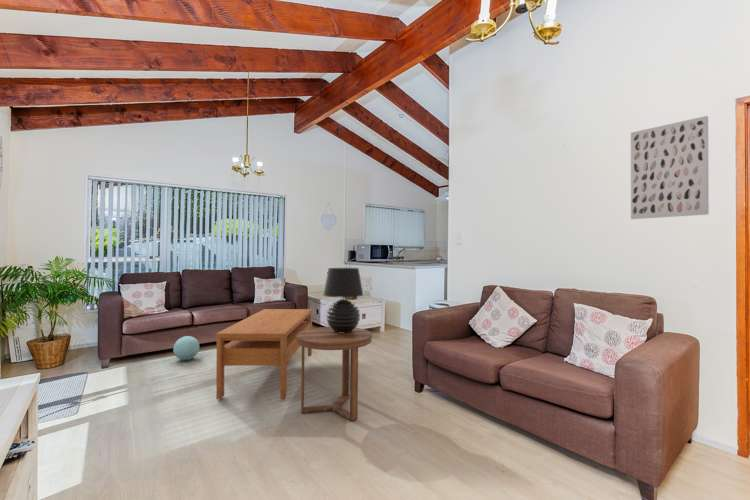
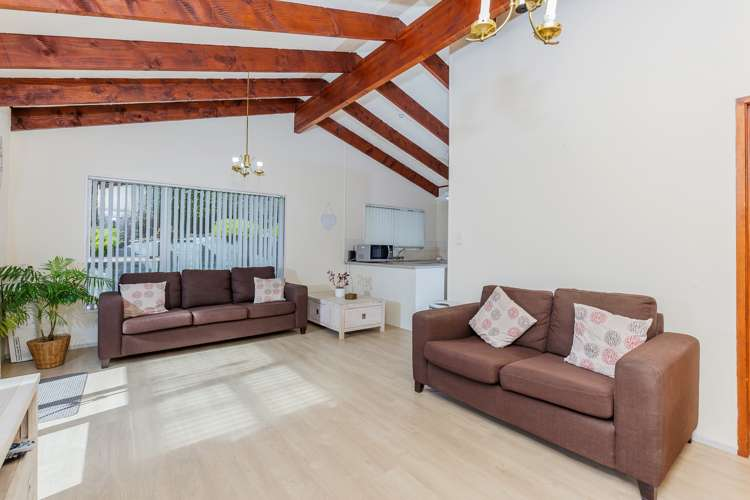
- side table [297,326,373,422]
- coffee table [215,308,313,400]
- table lamp [322,267,364,333]
- ball [172,335,200,361]
- wall art [630,115,710,220]
